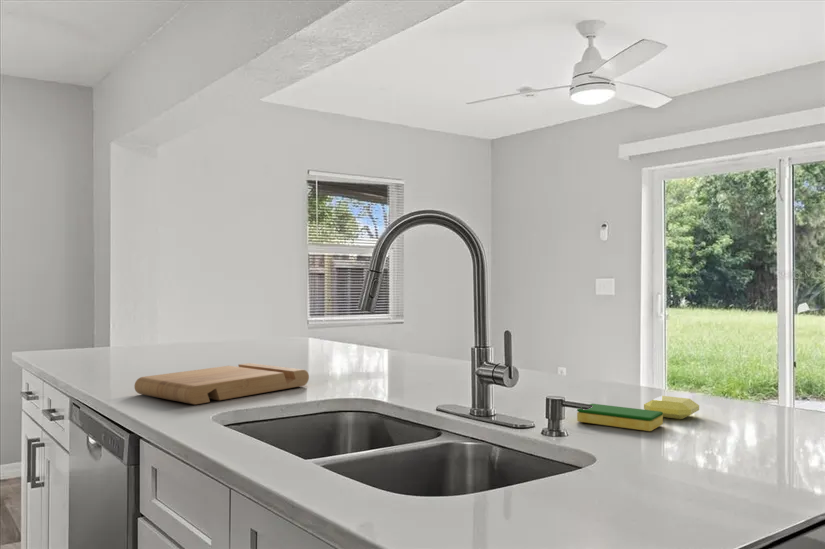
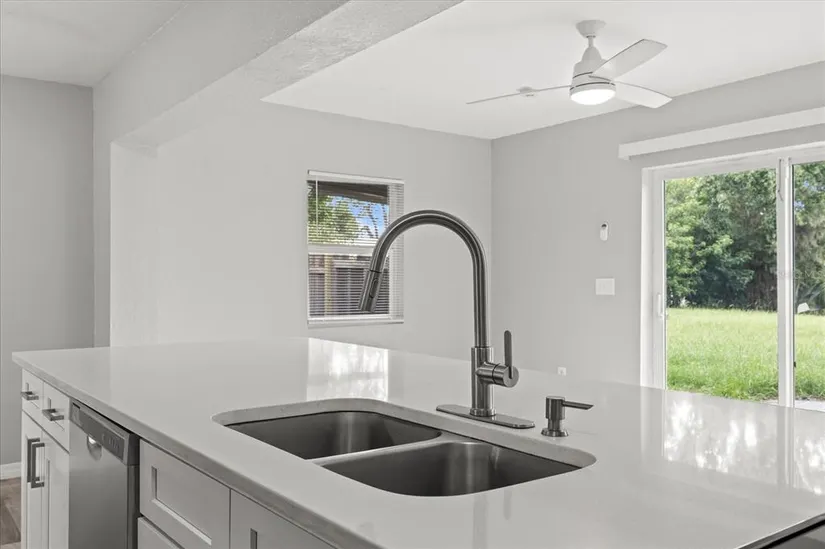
- soap bar [643,395,700,420]
- dish sponge [576,403,664,432]
- cutting board [133,362,310,406]
